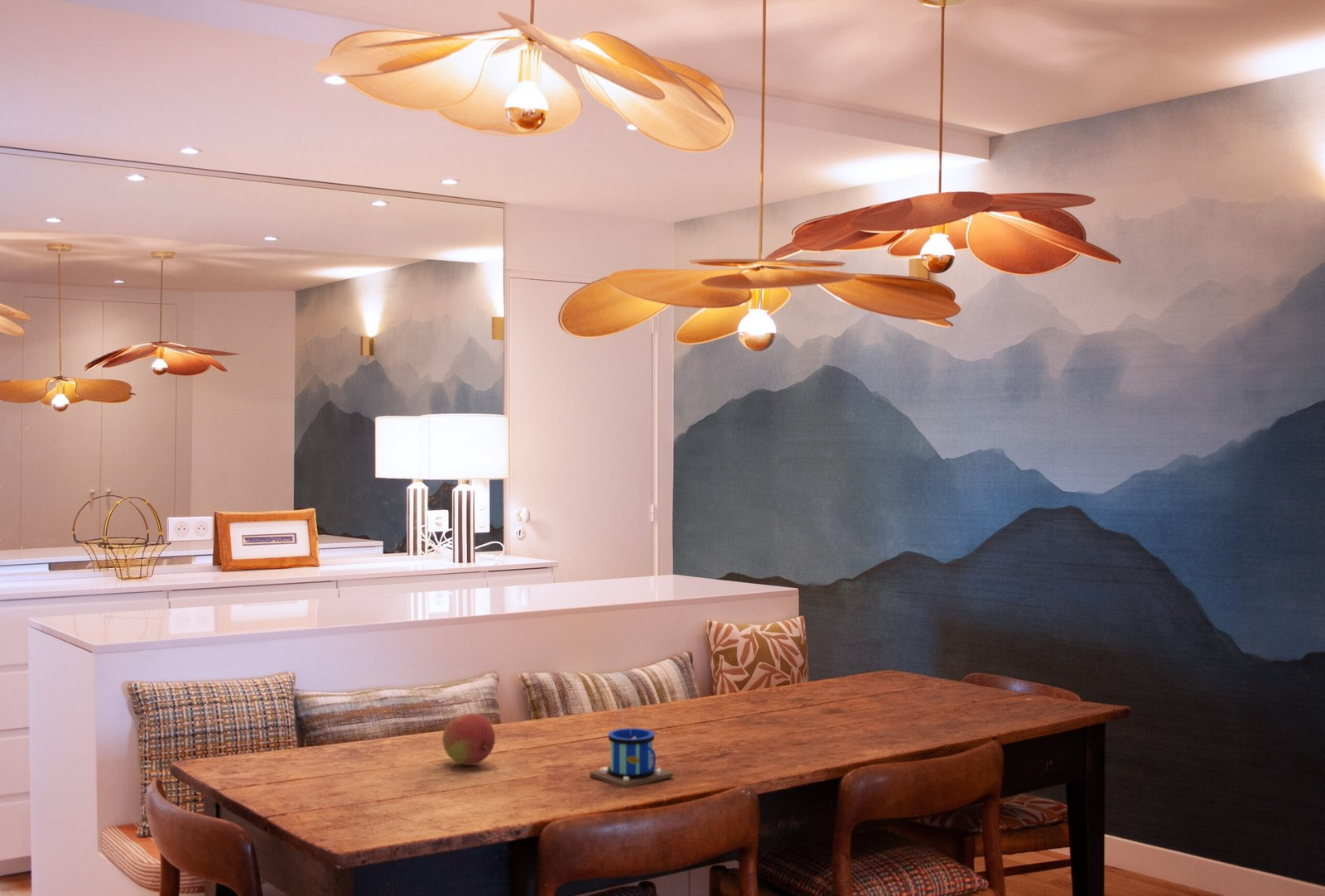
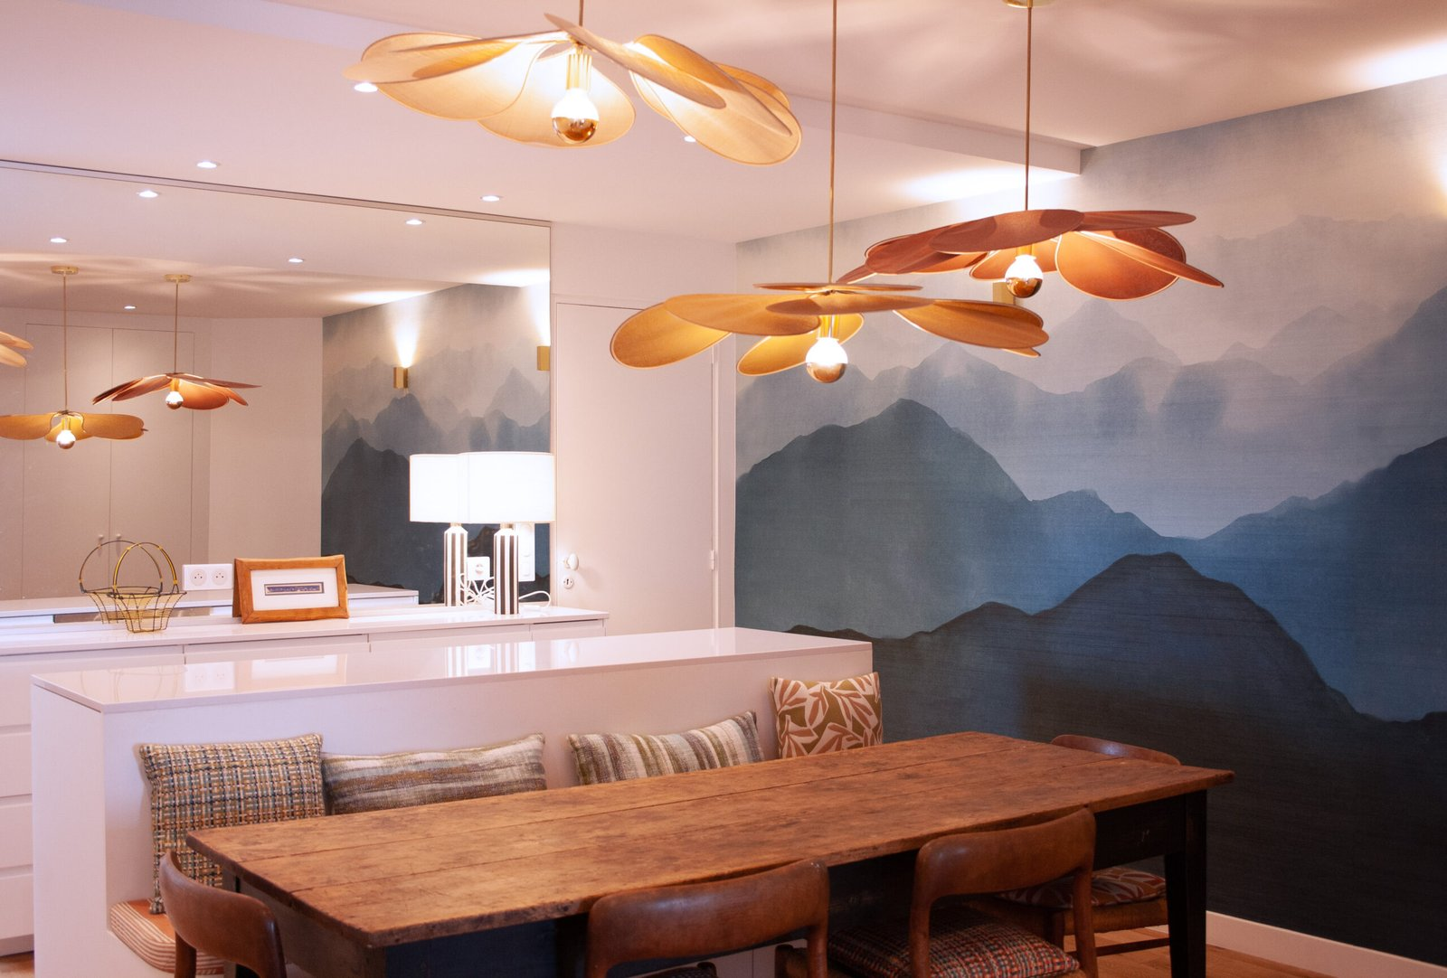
- mug [589,682,674,789]
- fruit [441,713,496,766]
